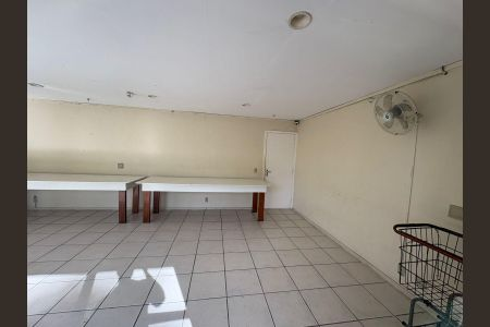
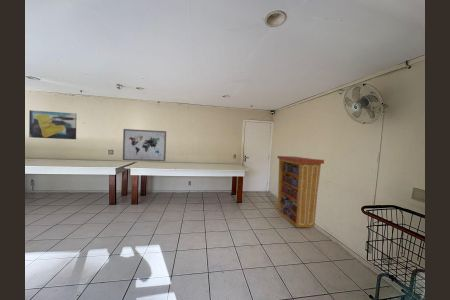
+ wall art [122,128,167,162]
+ bookcase [276,155,325,228]
+ wall art [28,109,78,140]
